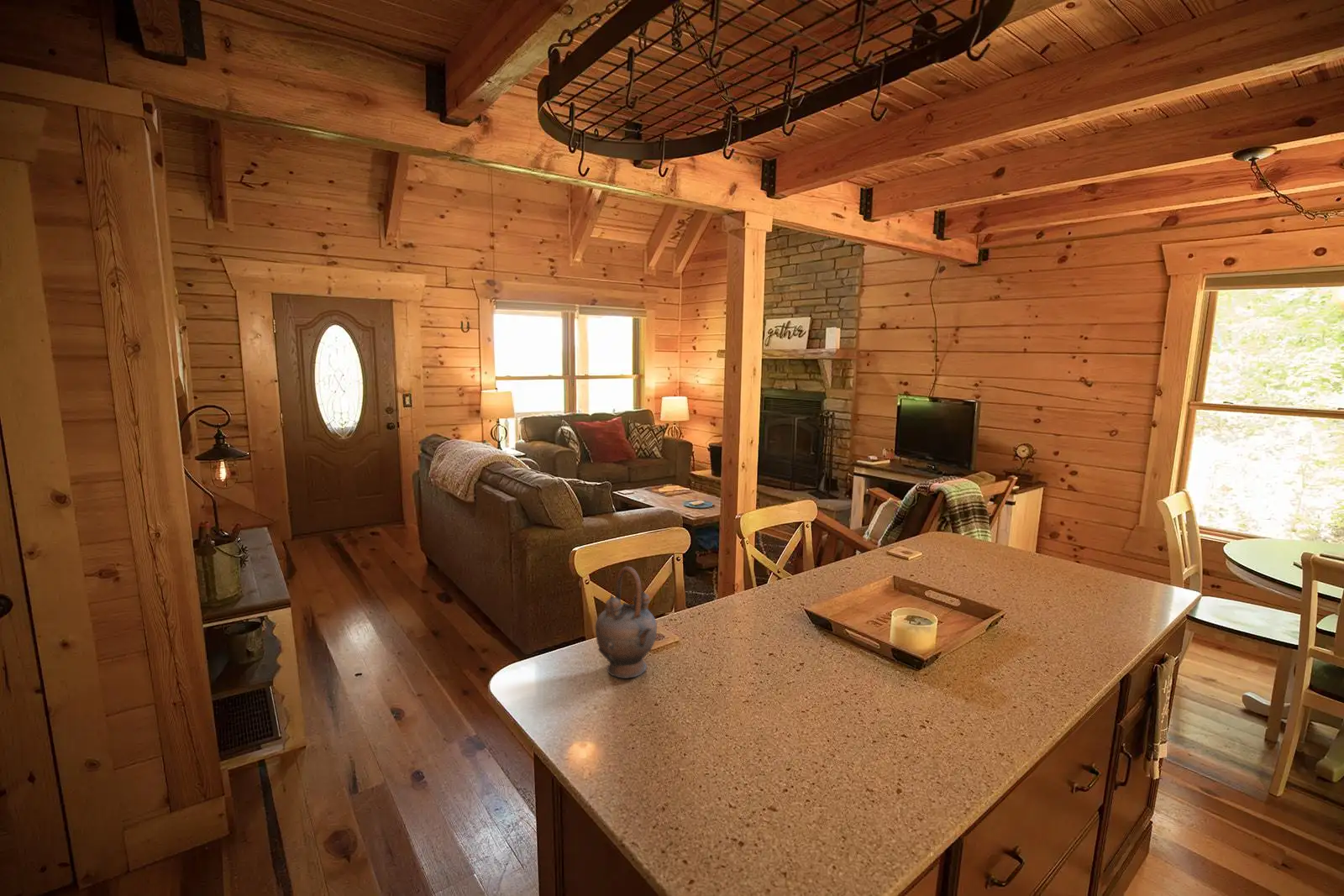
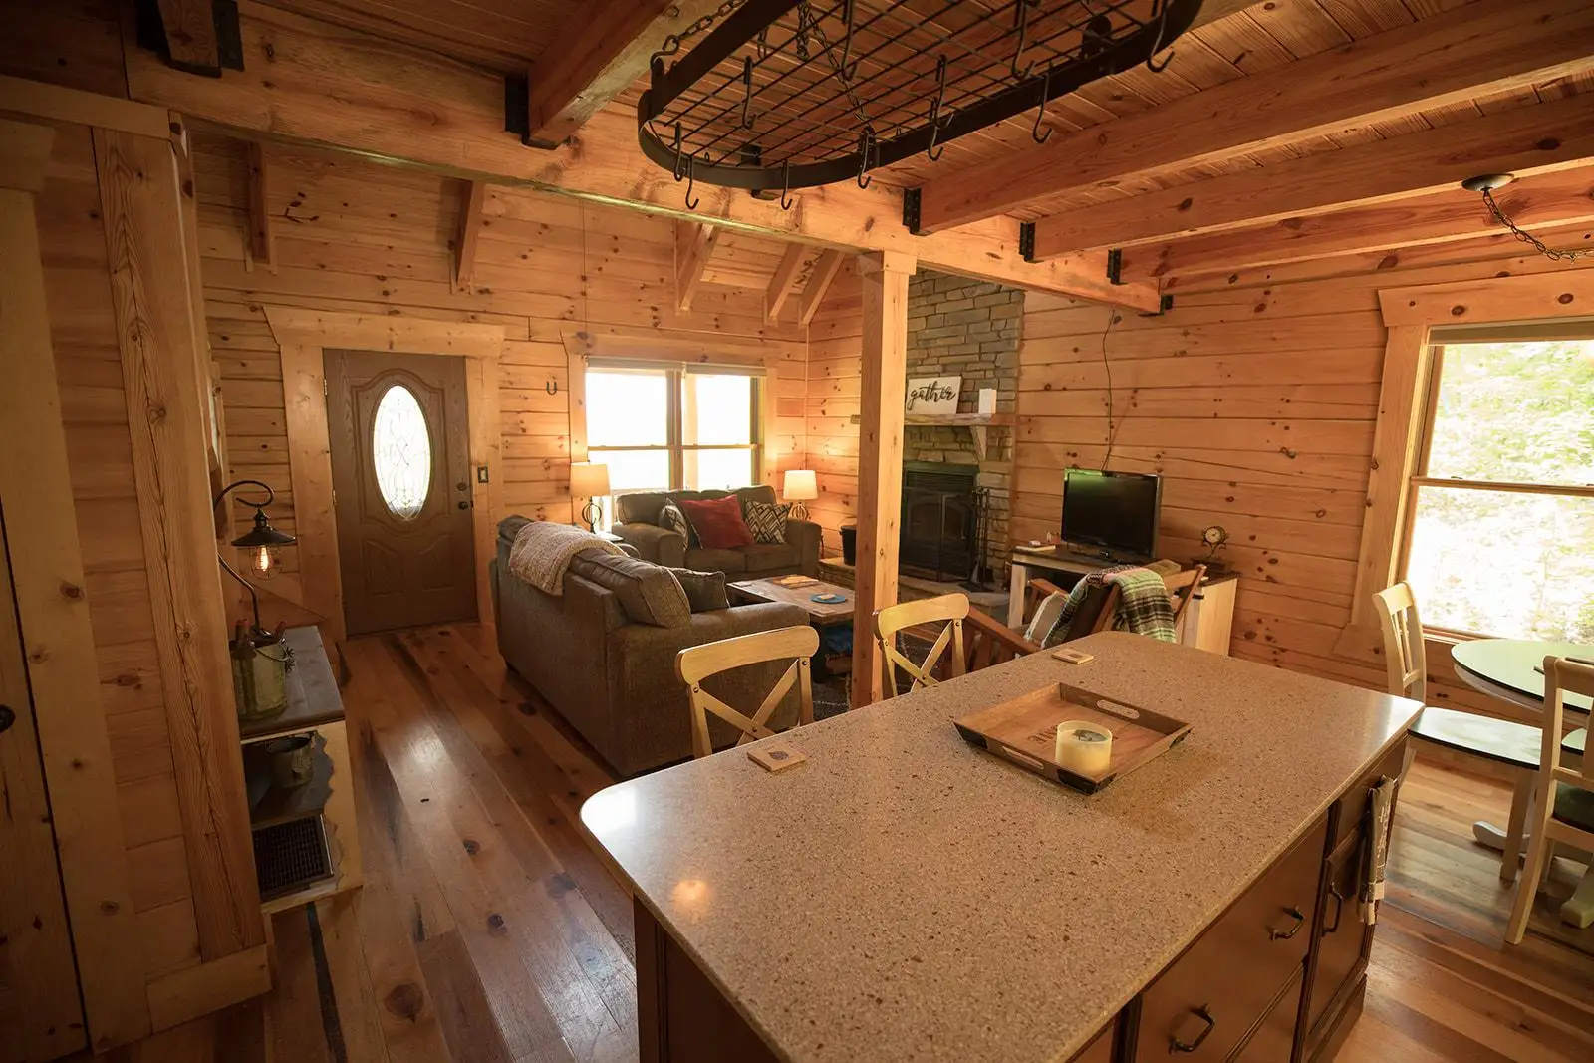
- teapot [595,566,658,679]
